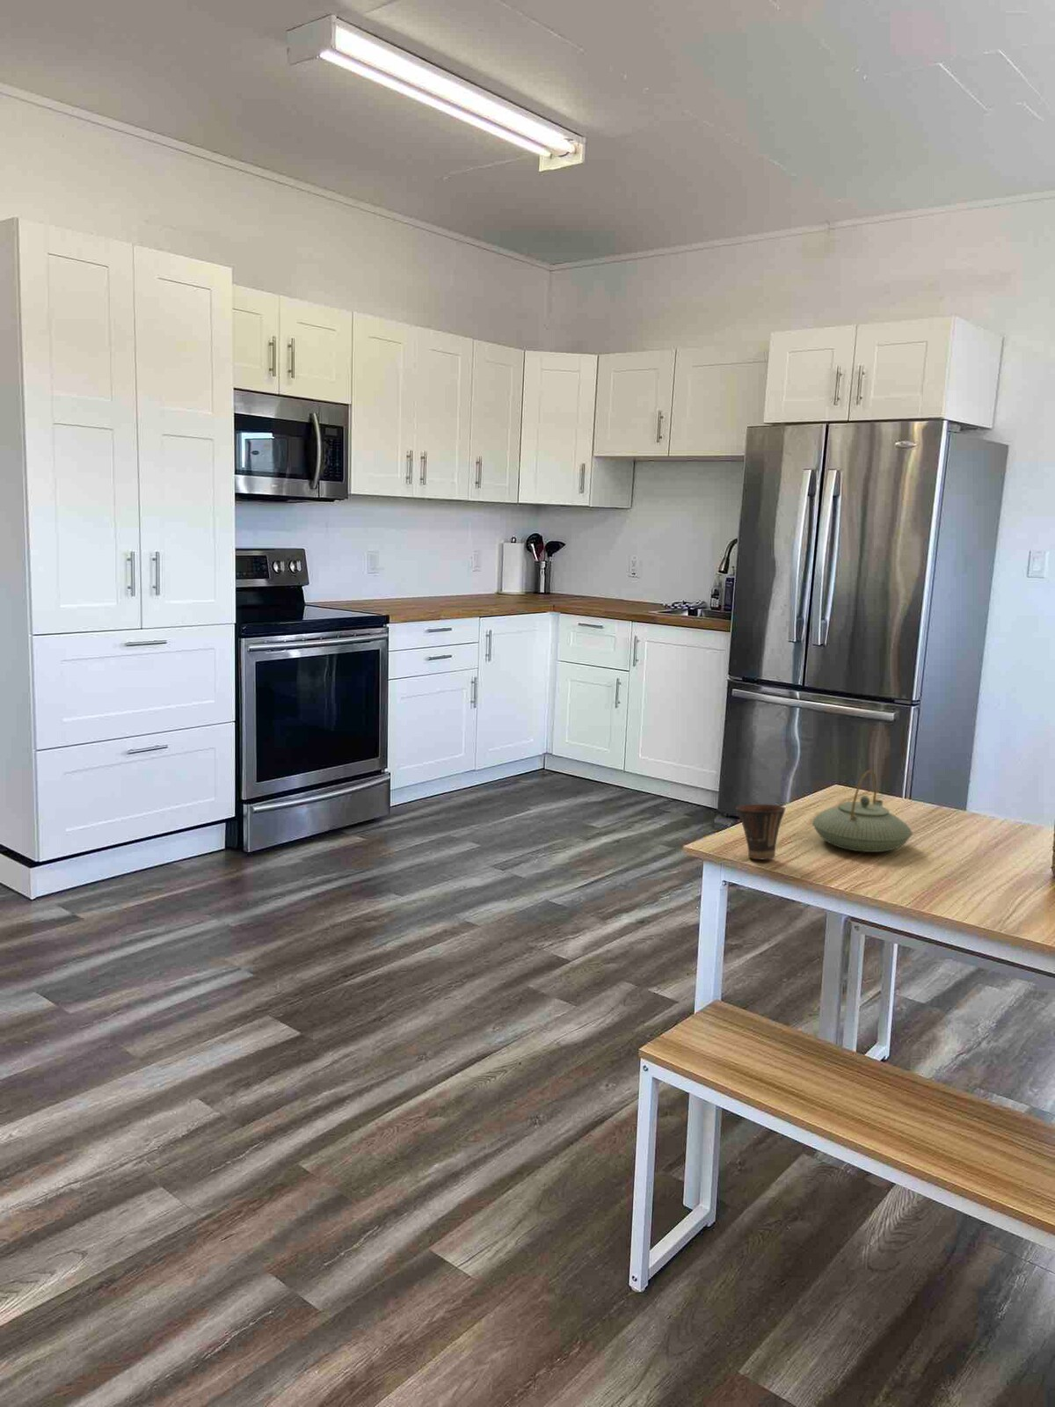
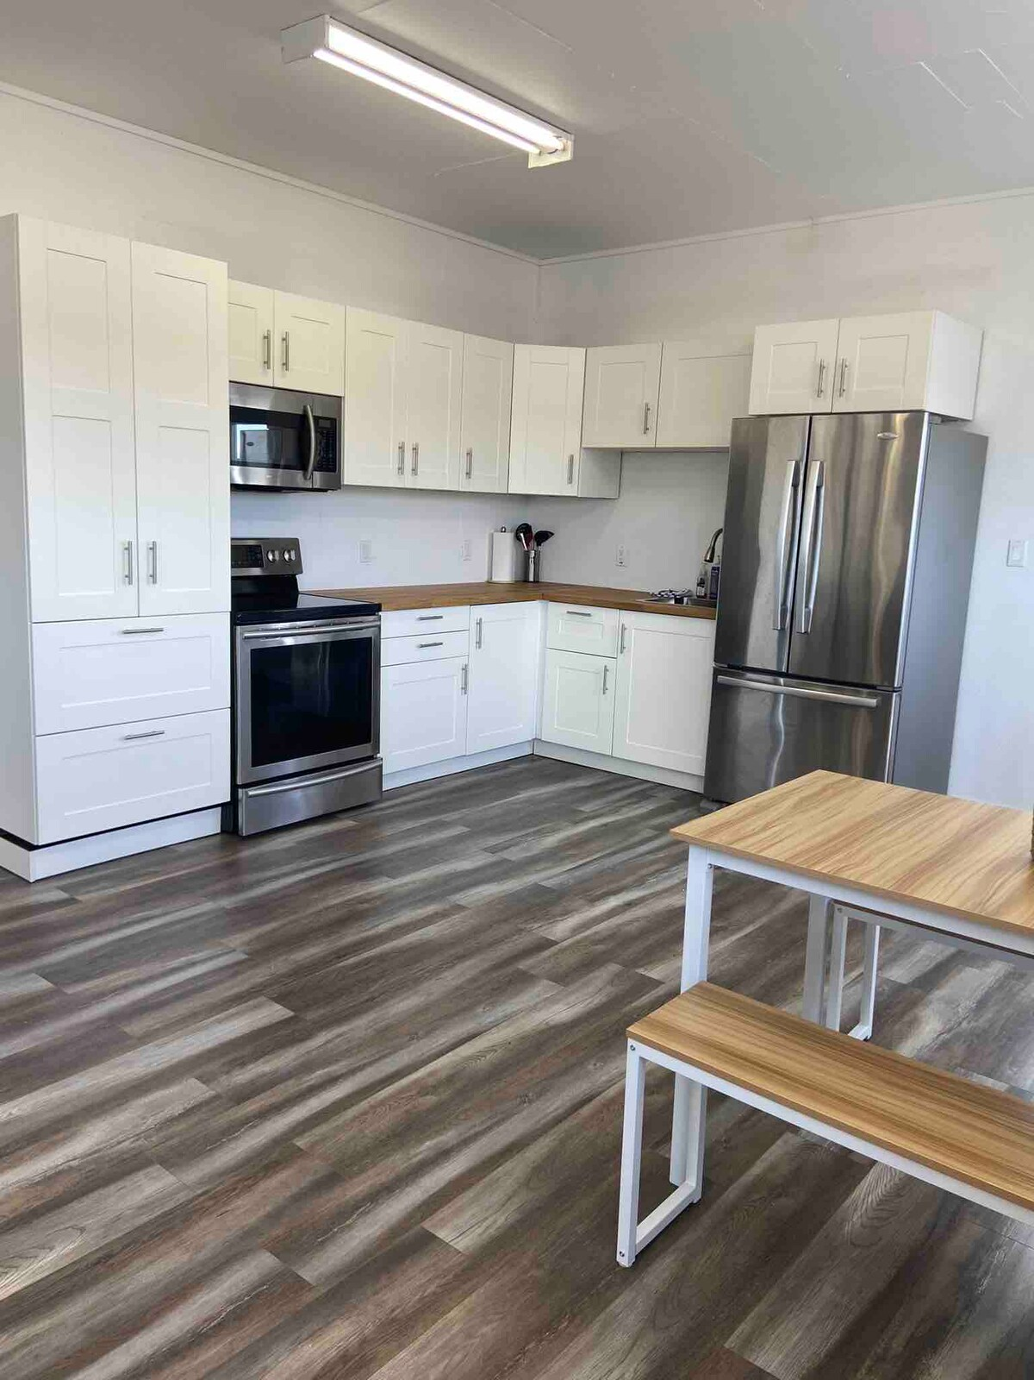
- teapot [811,770,913,853]
- cup [735,803,786,860]
